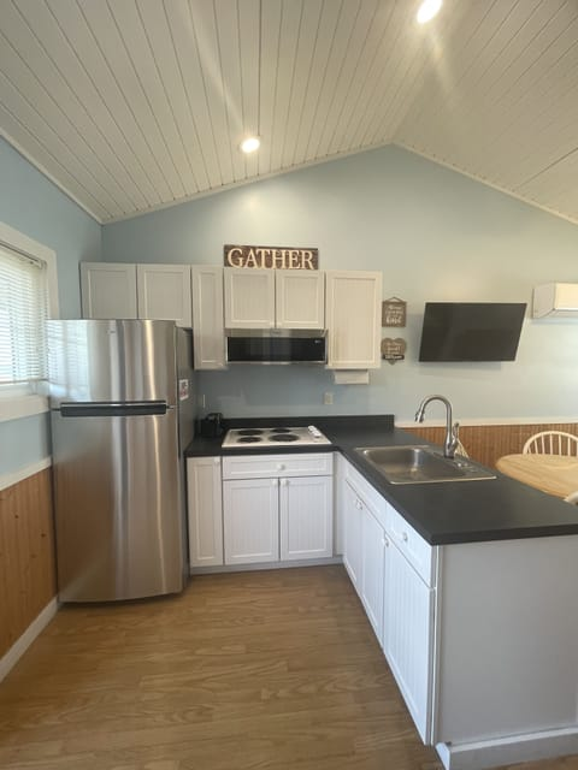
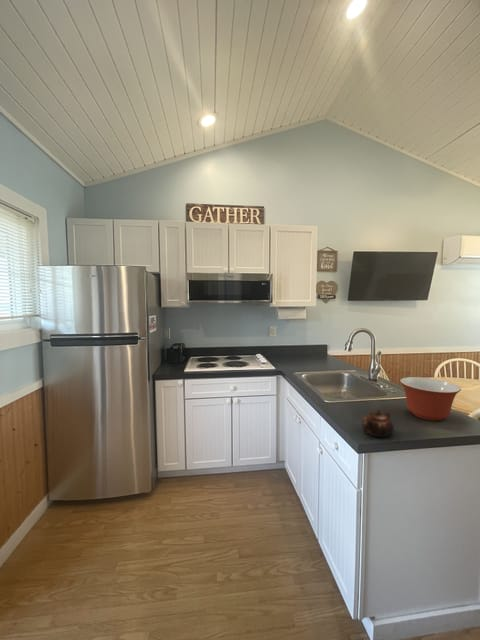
+ mixing bowl [399,376,462,422]
+ teapot [361,408,395,439]
